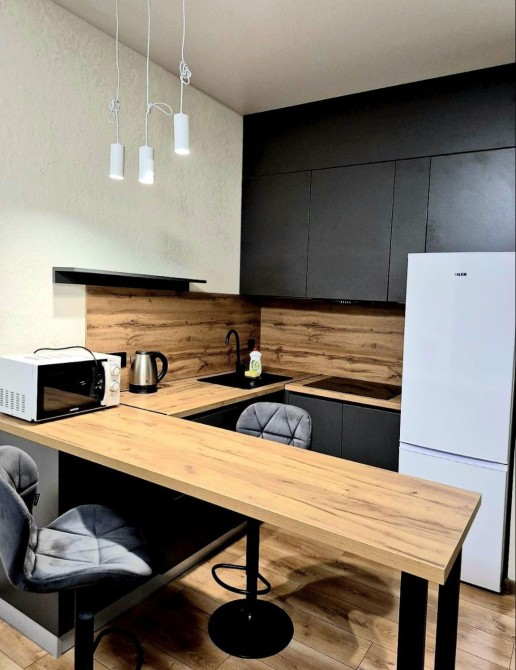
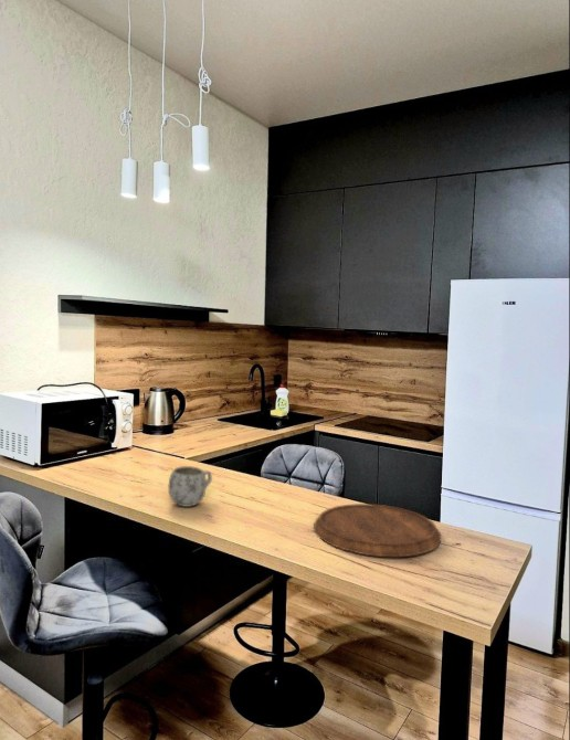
+ cutting board [313,503,442,558]
+ mug [167,465,213,508]
